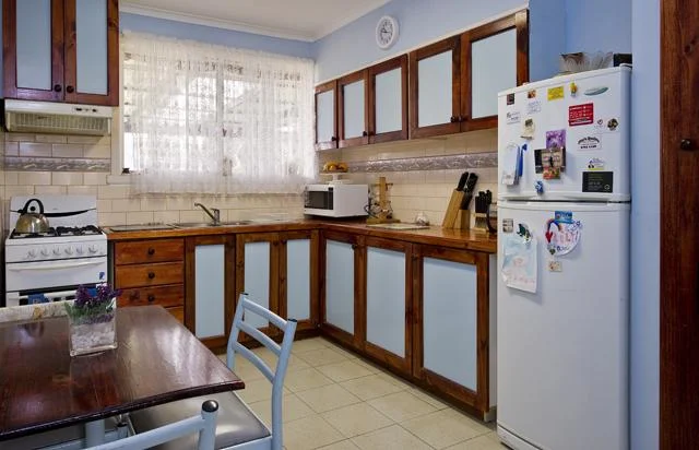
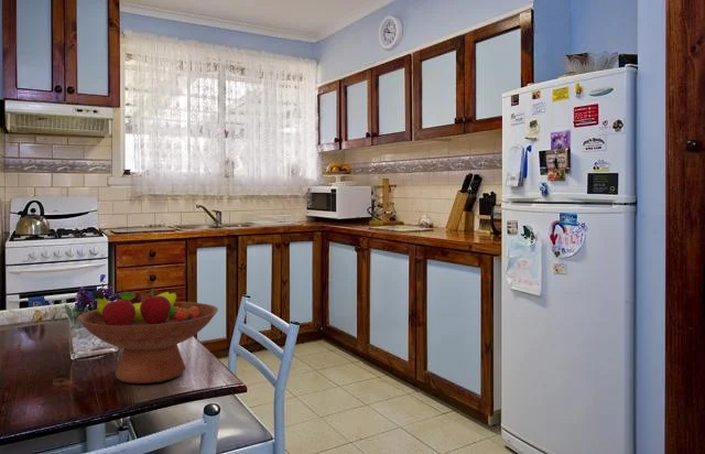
+ fruit bowl [76,288,219,385]
